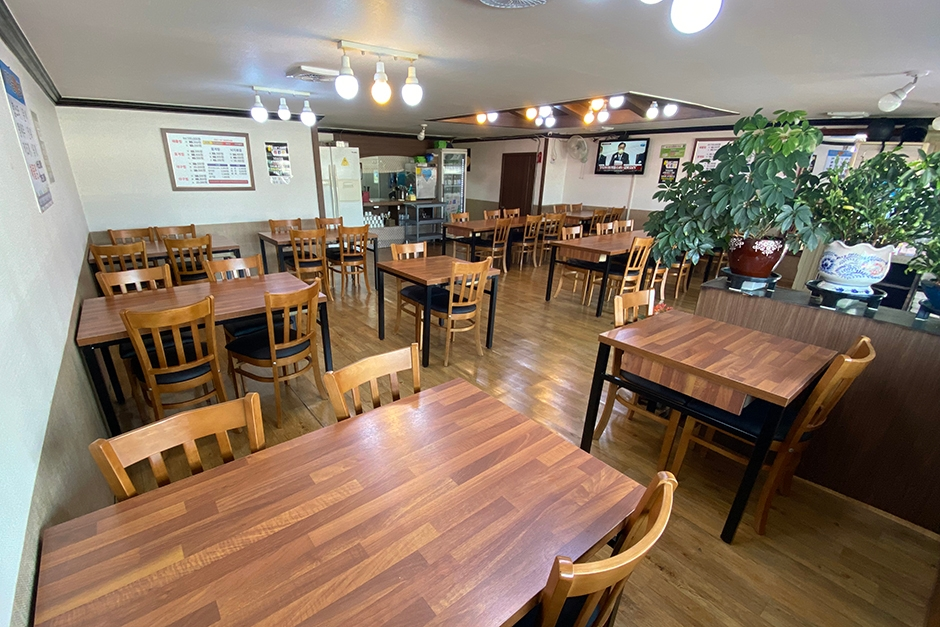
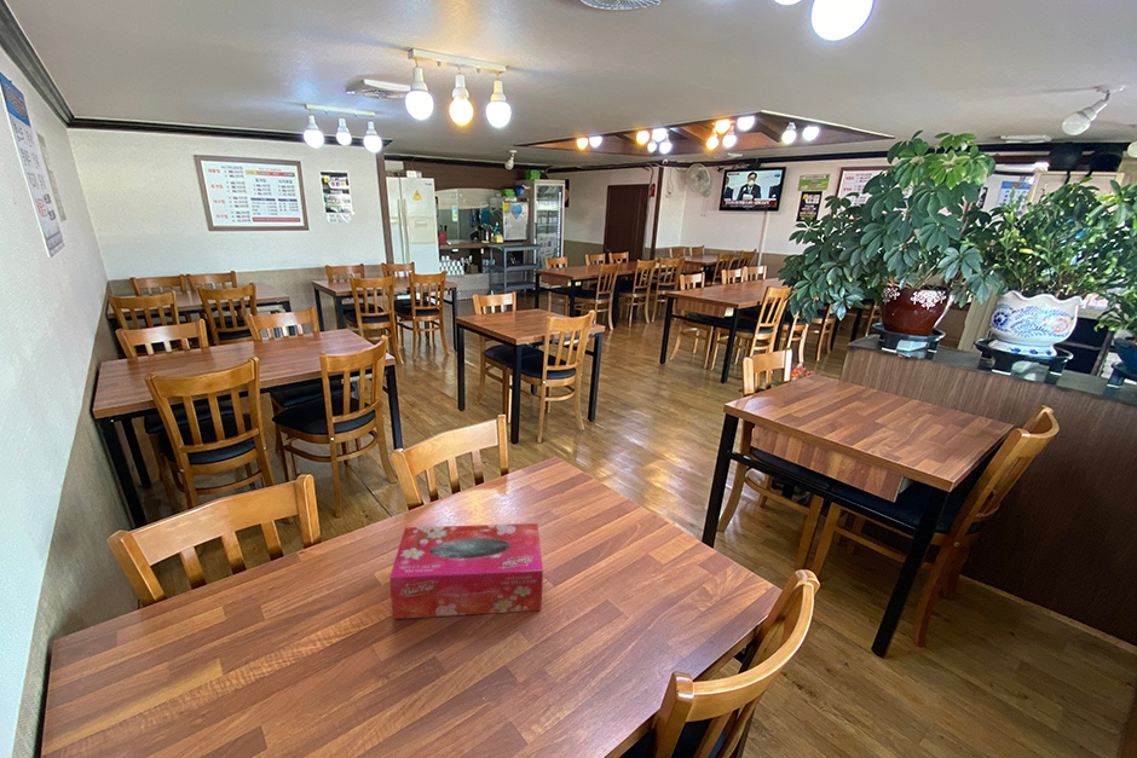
+ tissue box [388,522,544,620]
